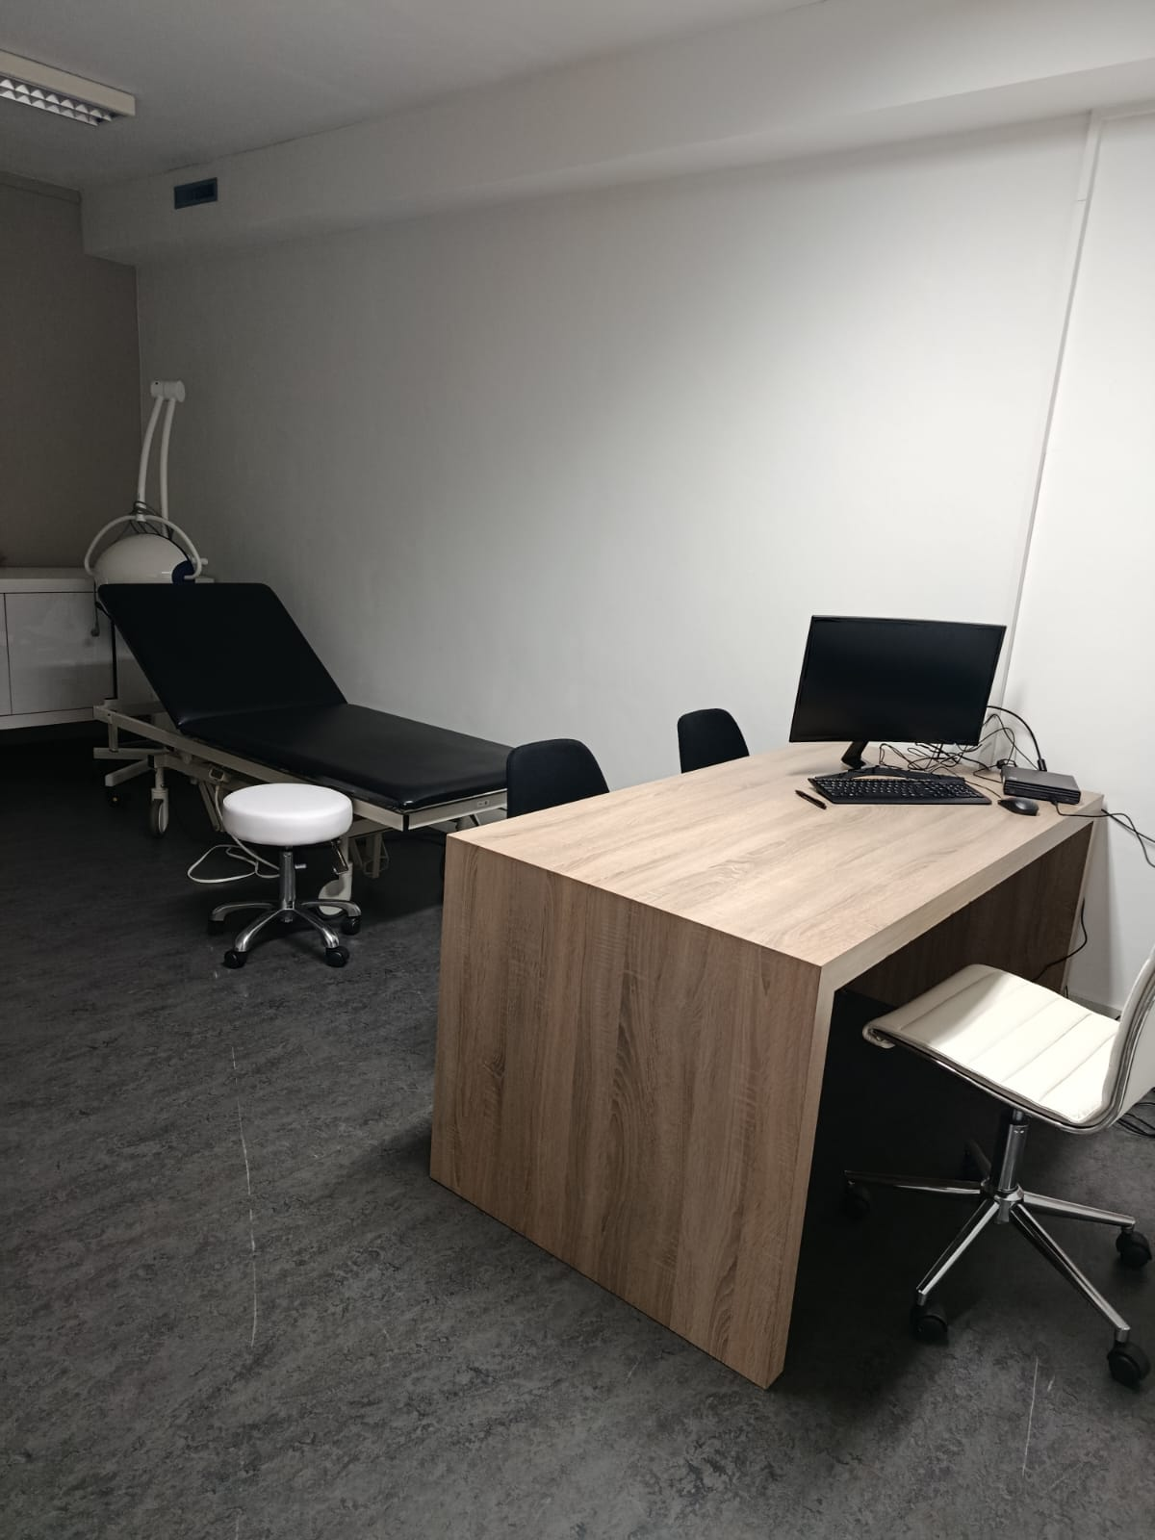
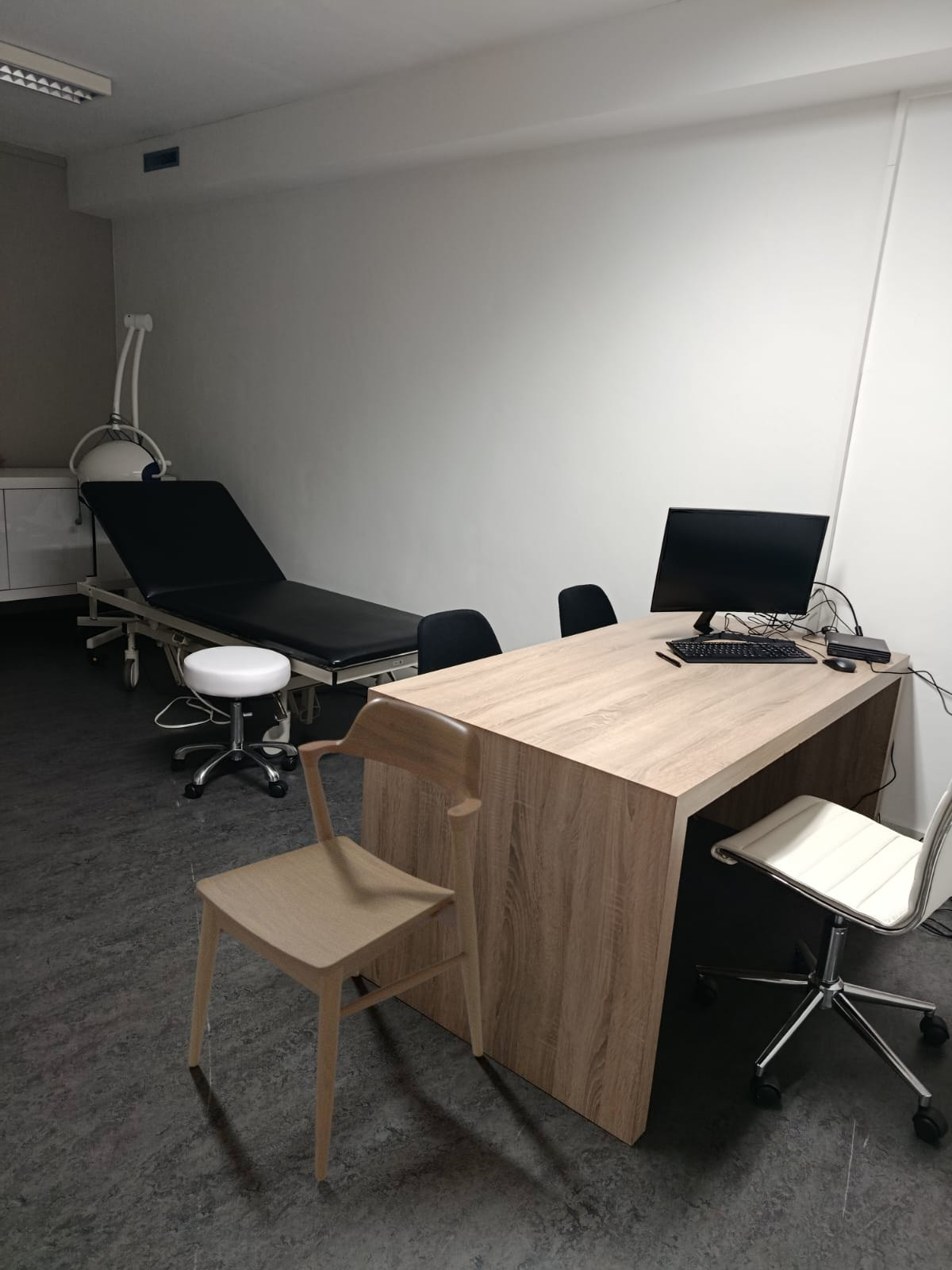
+ chair [187,697,484,1182]
